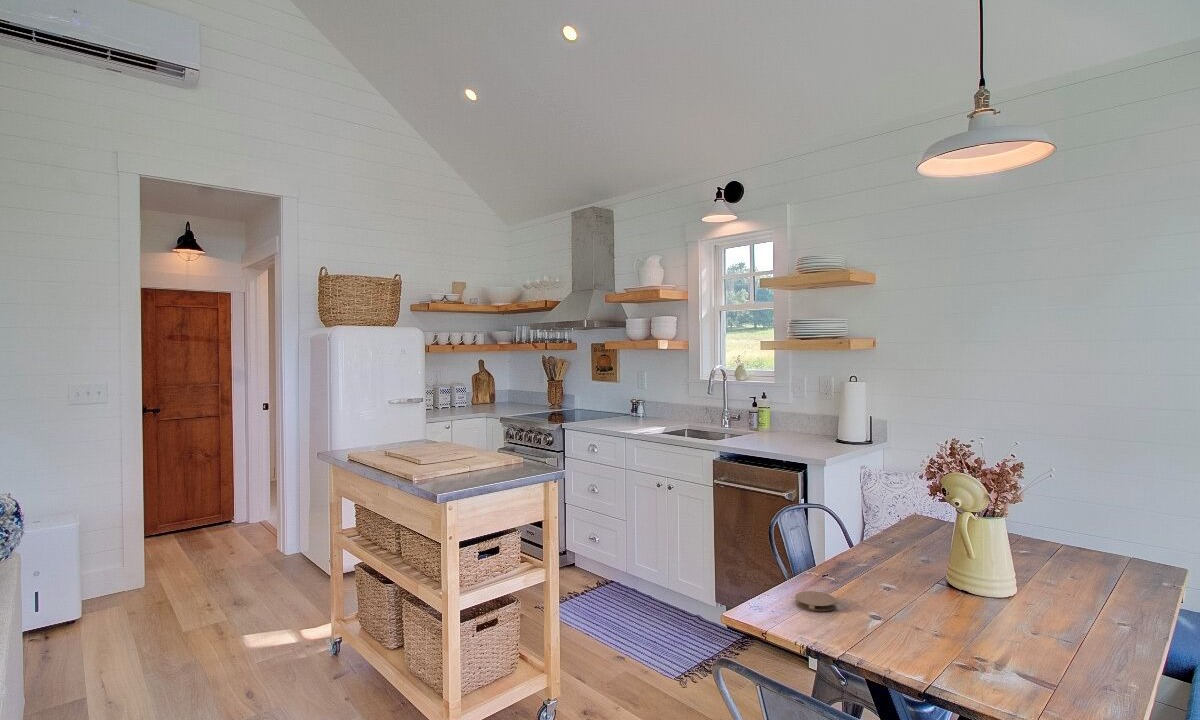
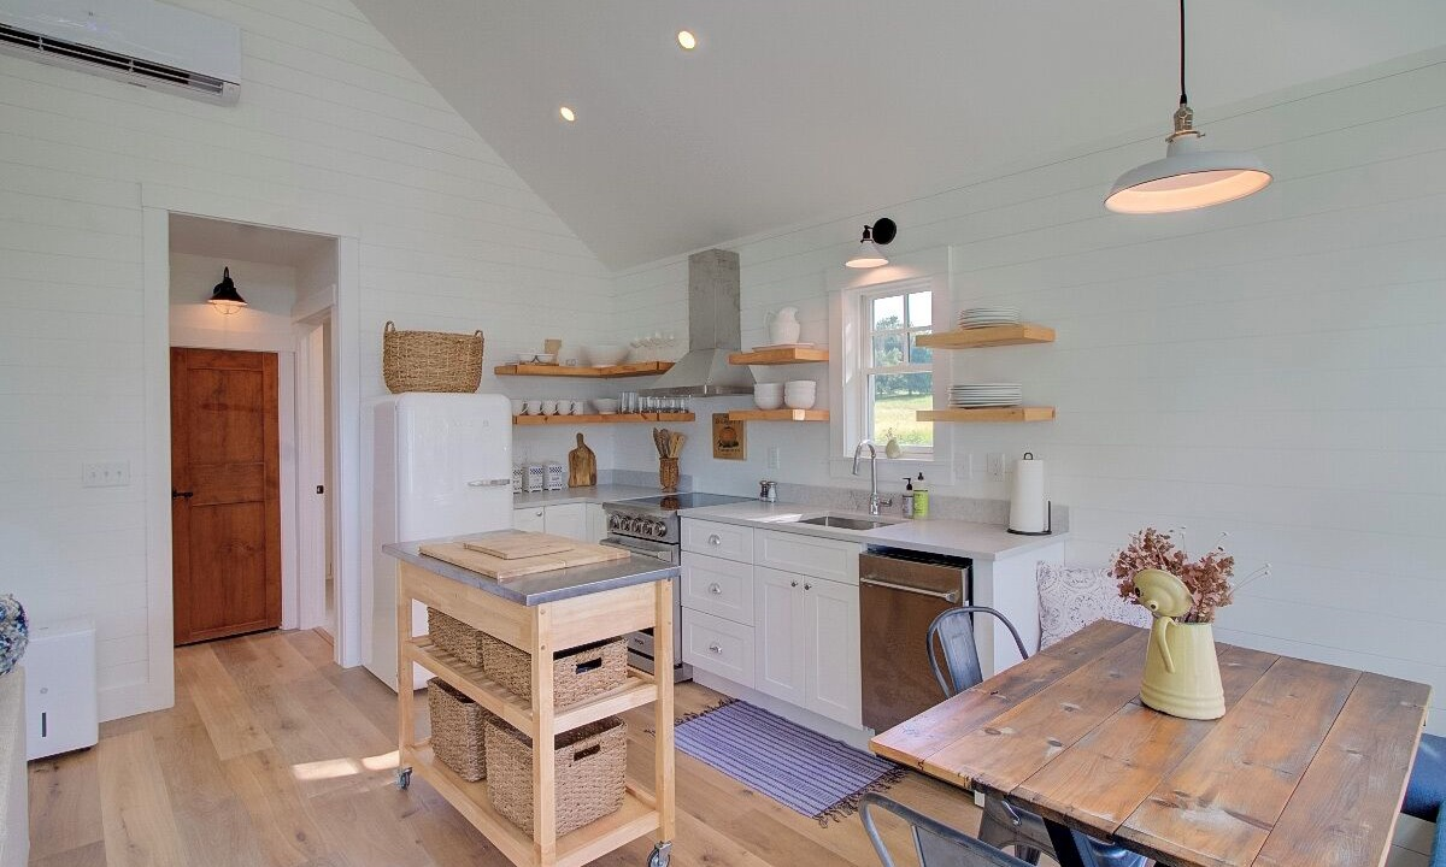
- coaster [794,590,837,612]
